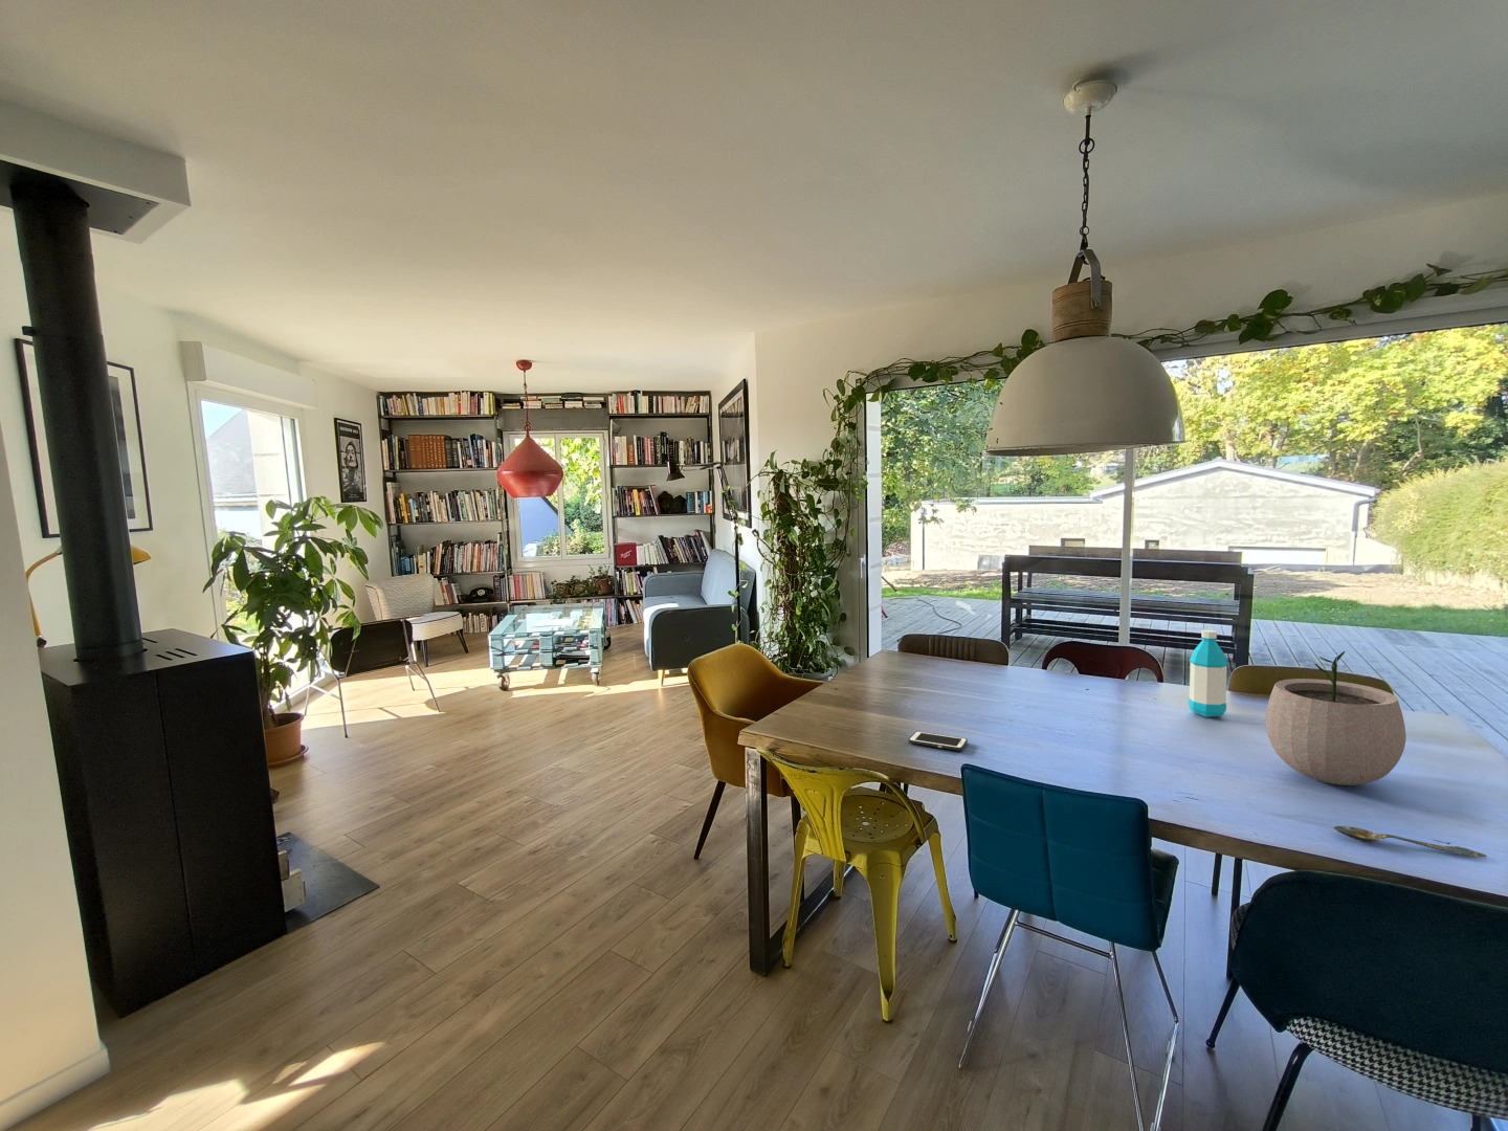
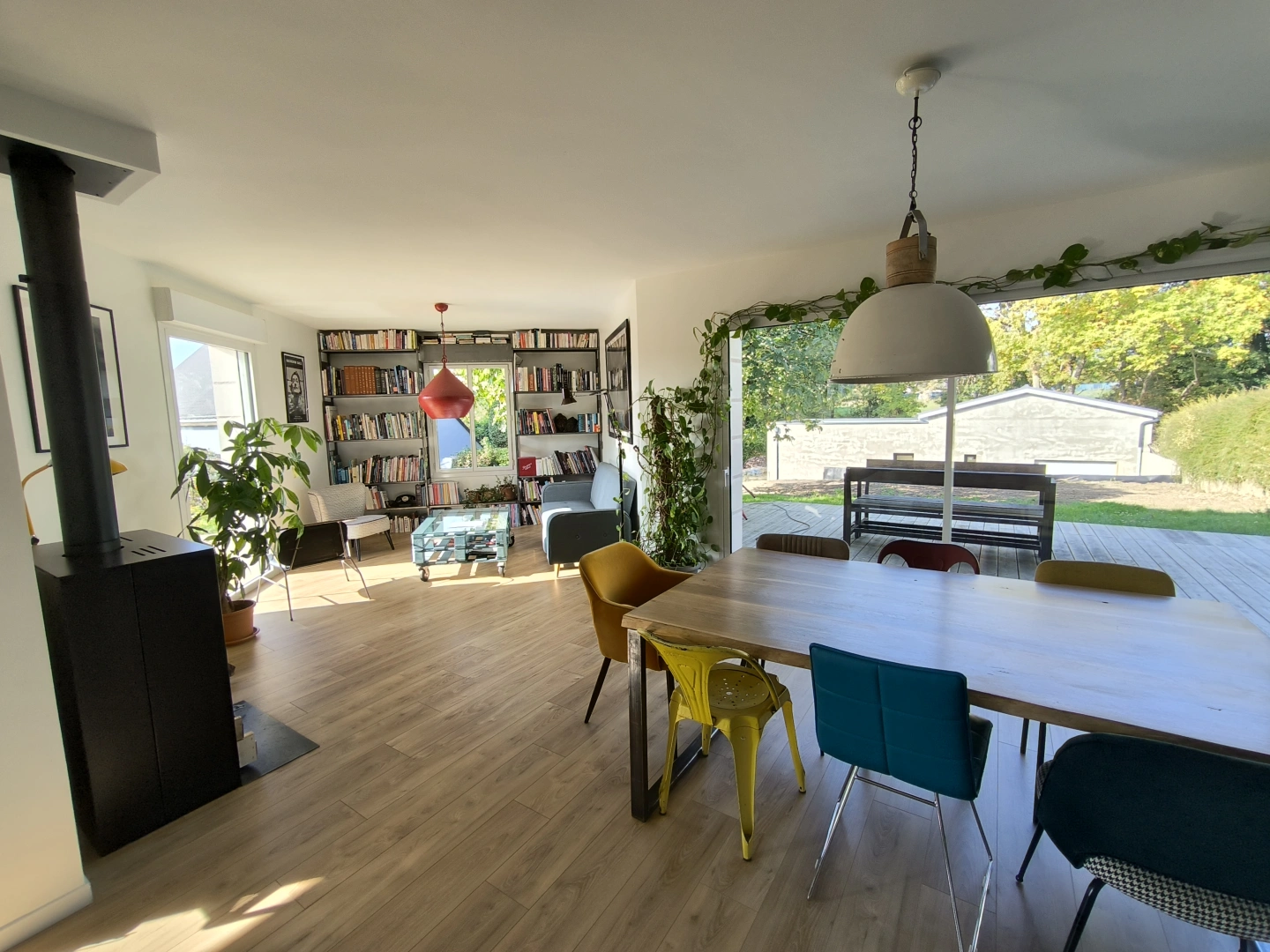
- water bottle [1187,630,1229,719]
- spoon [1332,826,1488,859]
- cell phone [907,729,969,752]
- plant pot [1265,650,1406,786]
